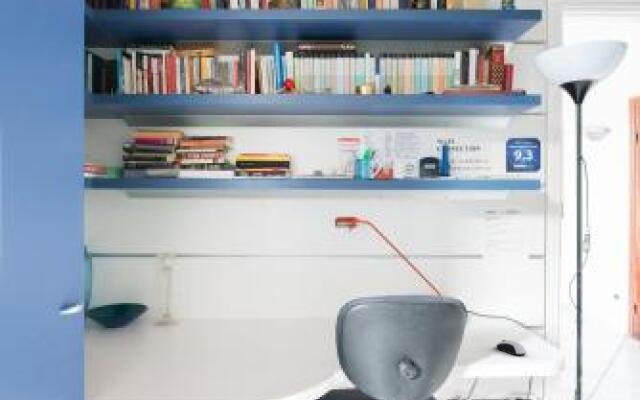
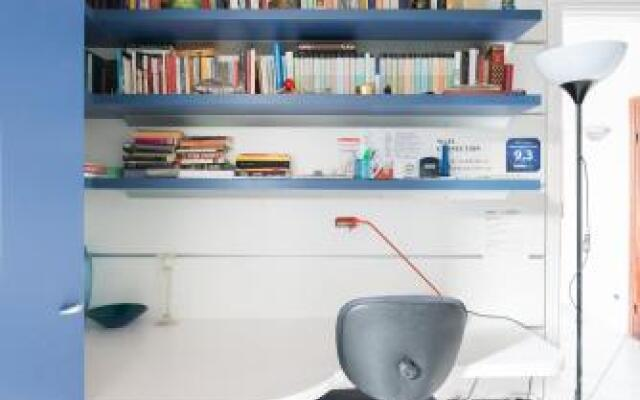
- computer mouse [496,339,527,357]
